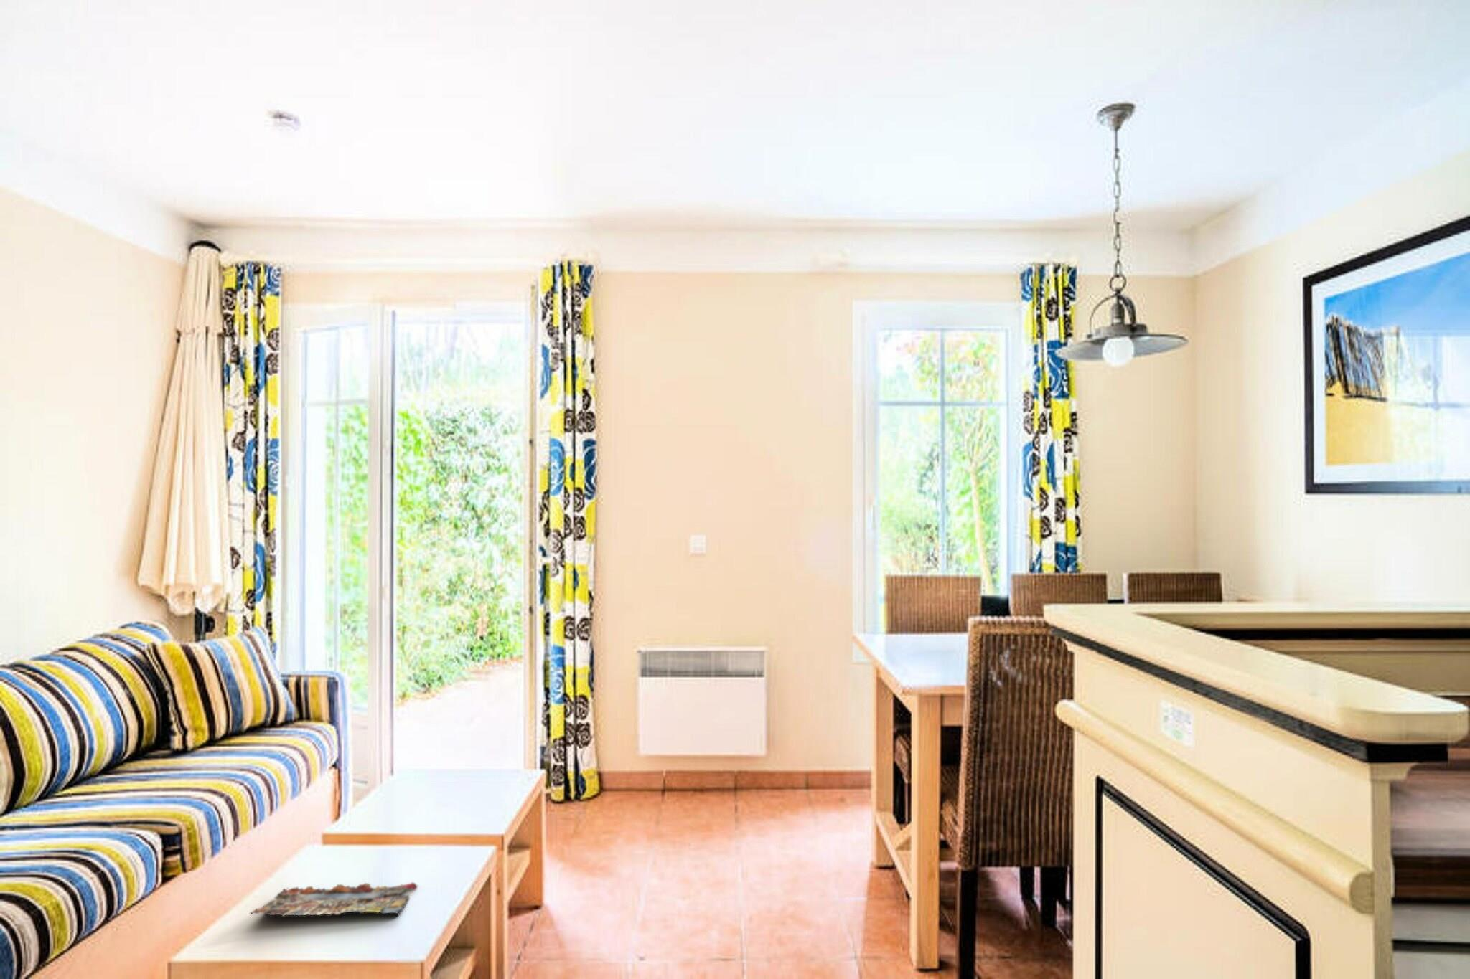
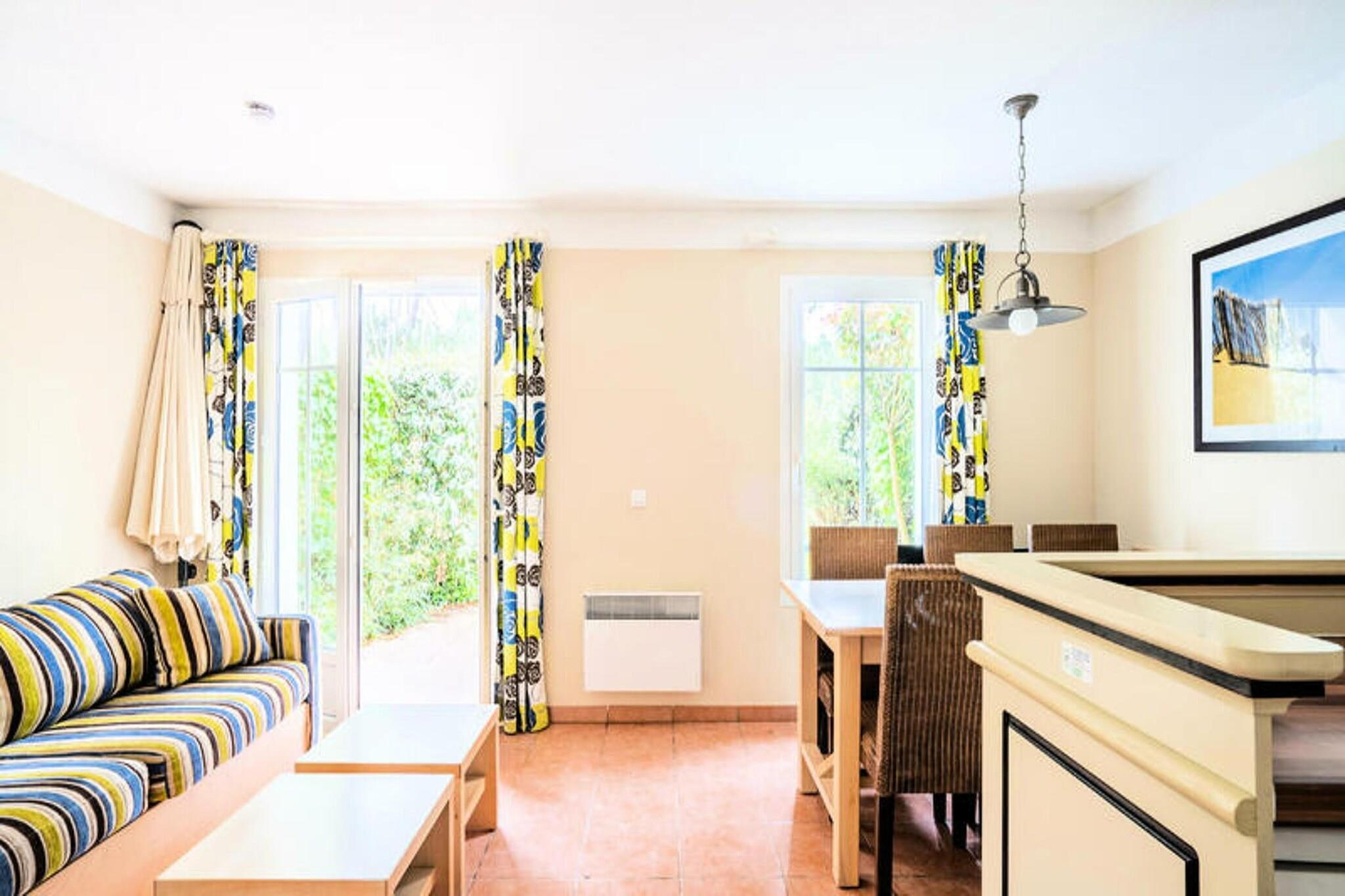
- magazine [249,882,419,917]
